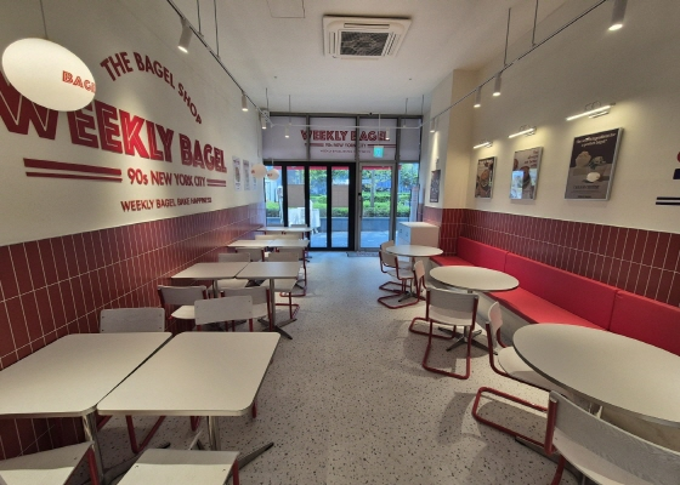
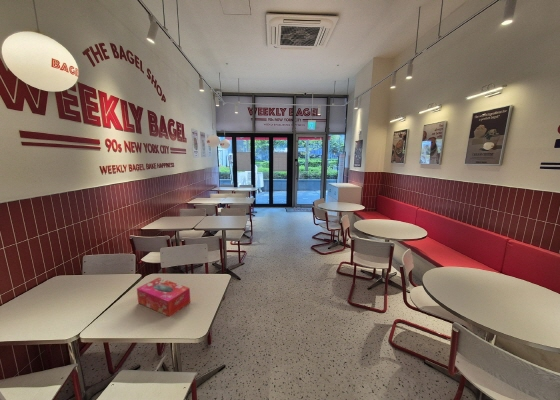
+ tissue box [136,277,191,318]
